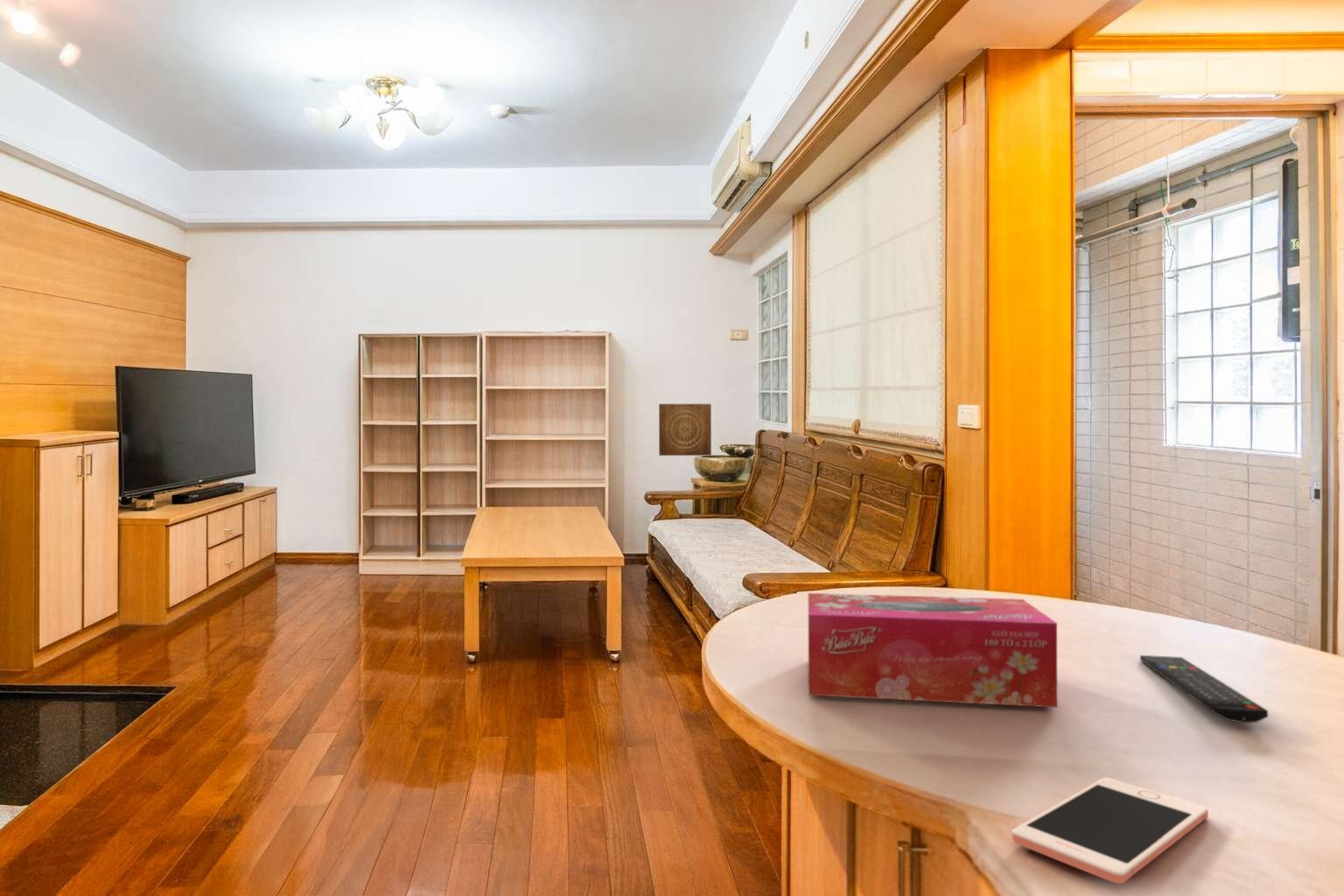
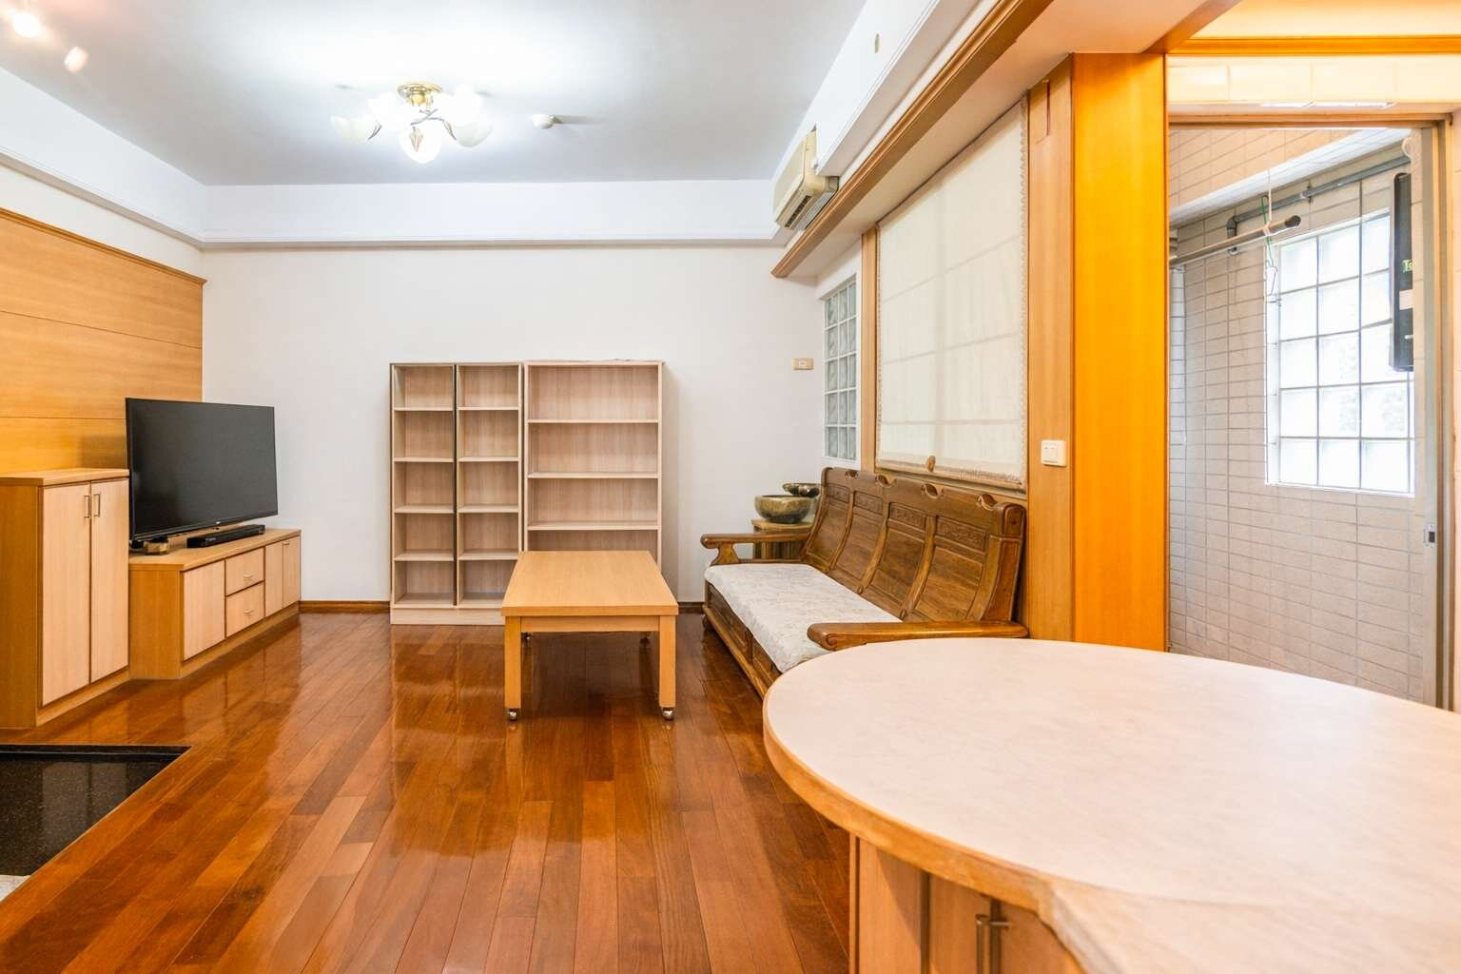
- cell phone [1011,776,1209,885]
- remote control [1139,655,1269,724]
- wall art [658,403,712,457]
- tissue box [808,592,1058,708]
